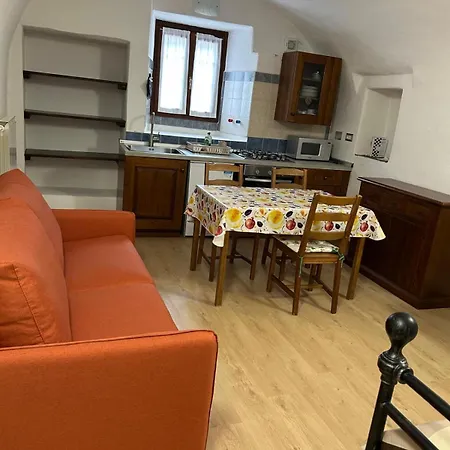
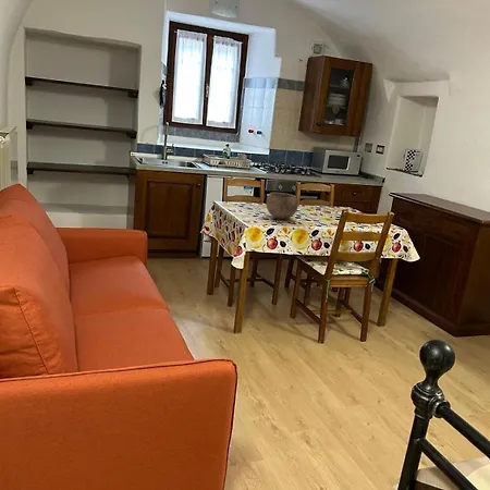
+ bowl [266,192,299,220]
